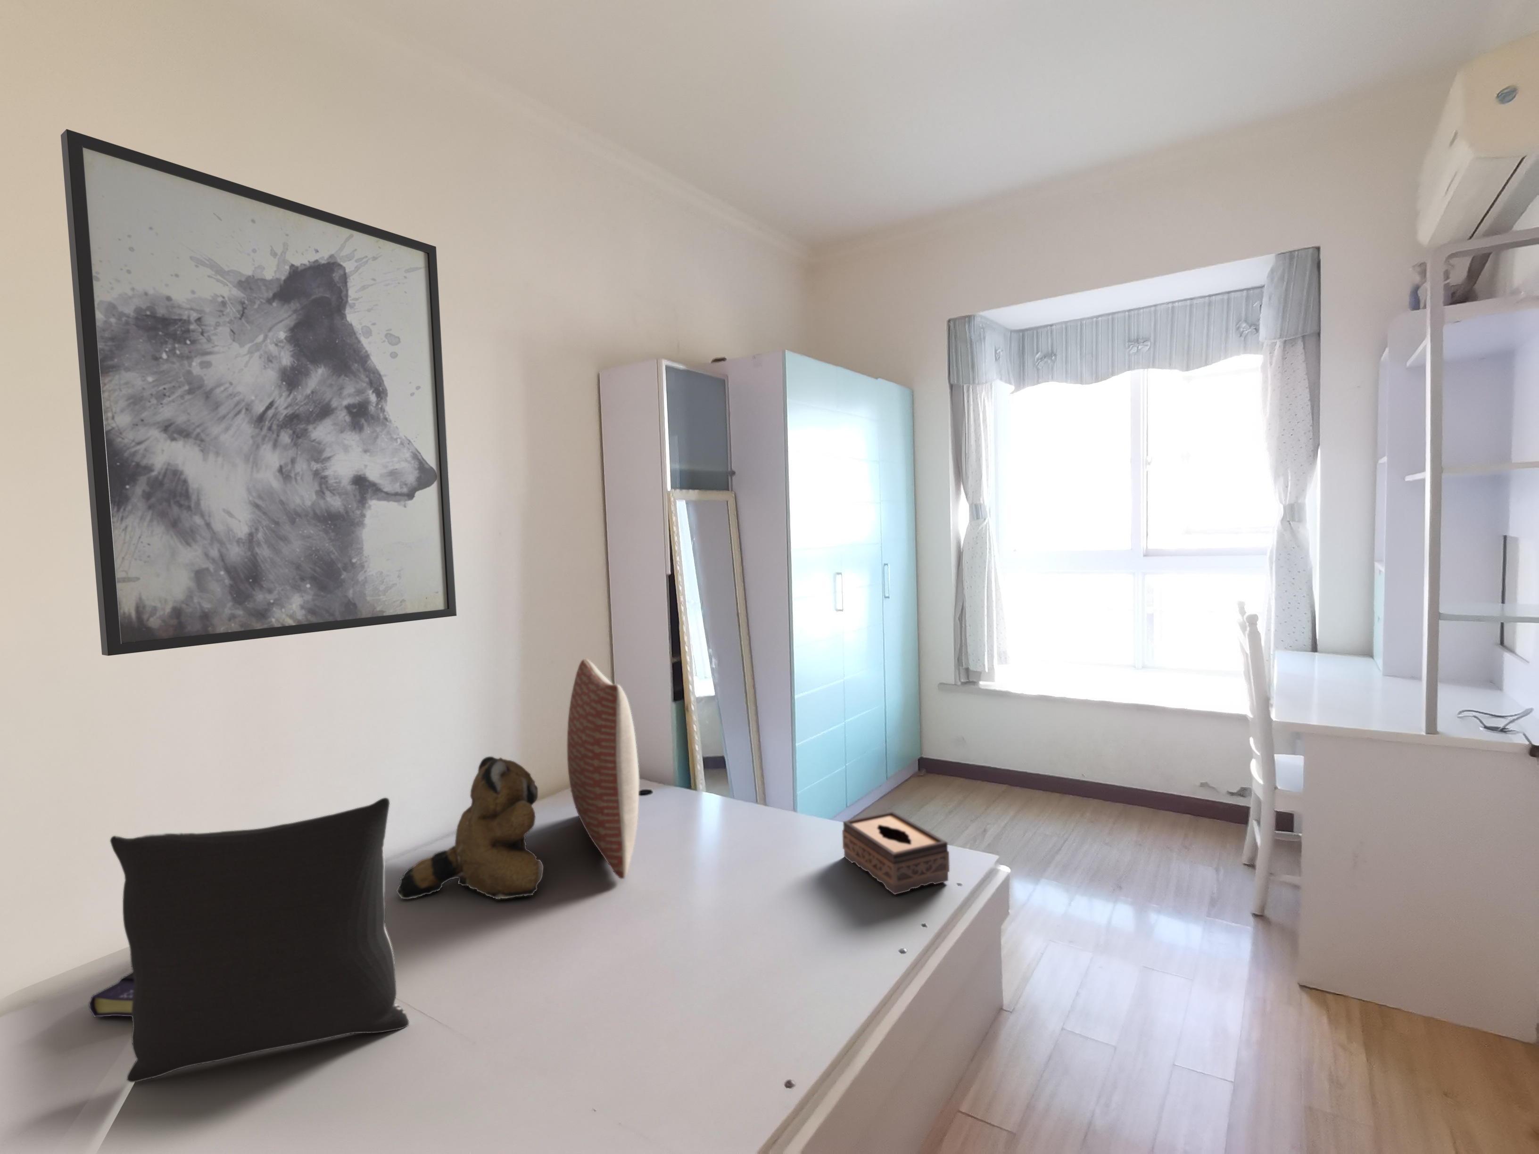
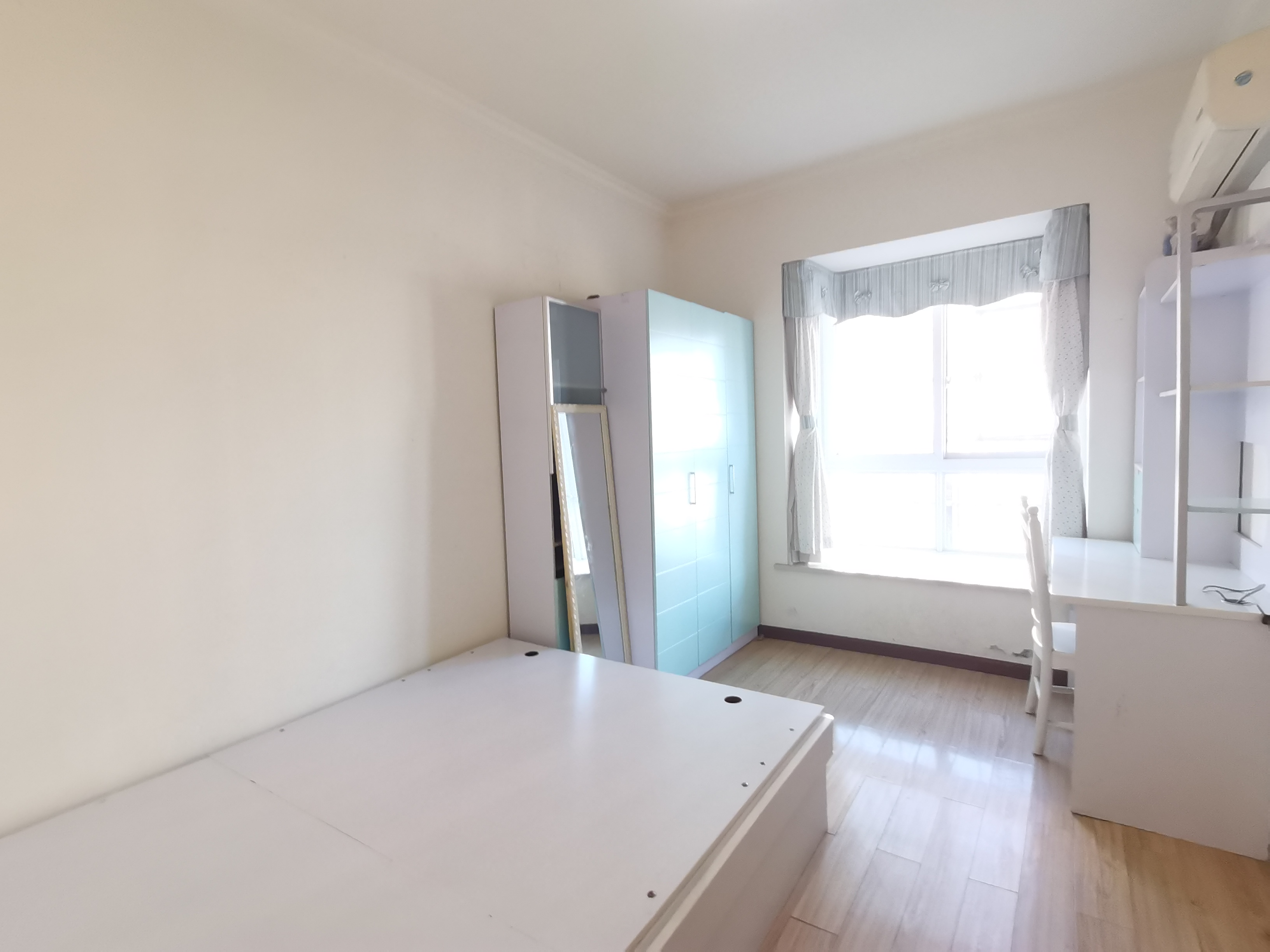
- pillow [567,658,640,880]
- tissue box [842,811,950,895]
- book [88,971,135,1018]
- wall art [61,128,457,656]
- pillow [109,798,410,1082]
- teddy bear [395,755,544,899]
